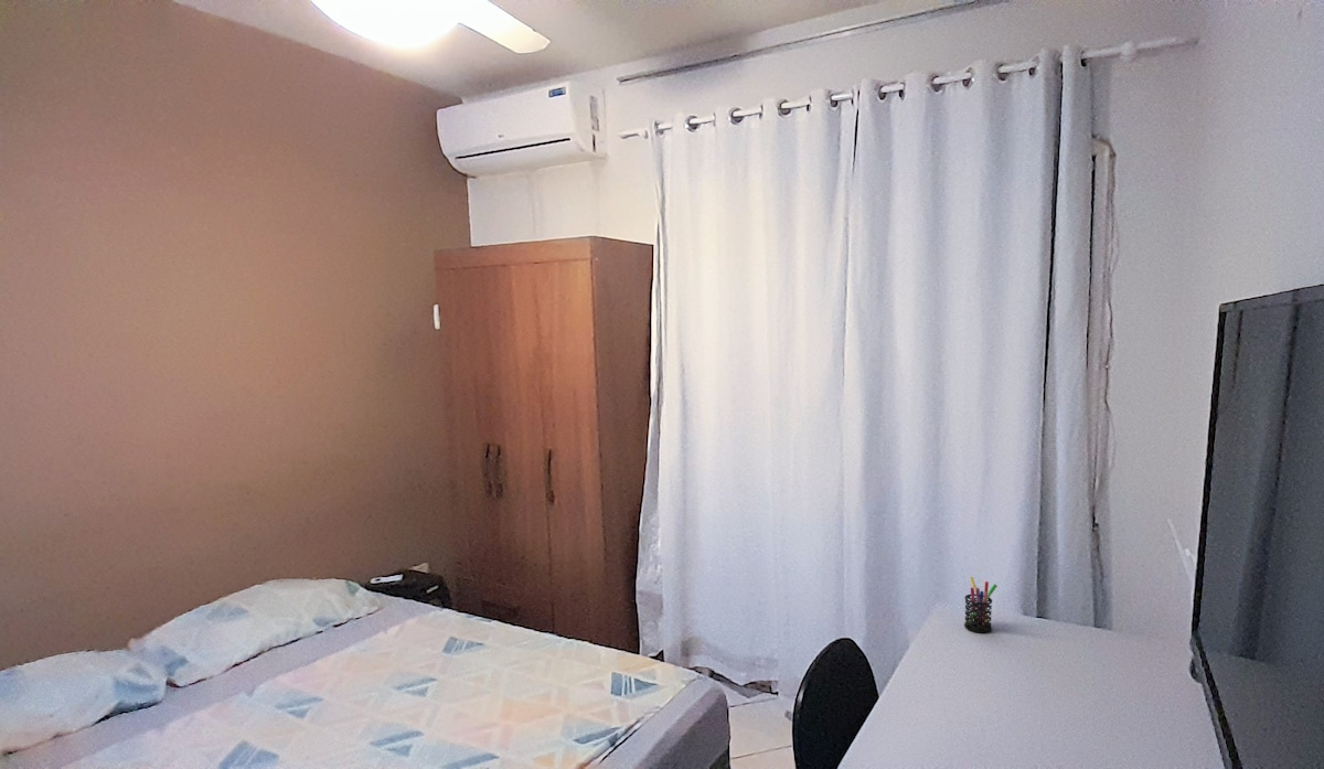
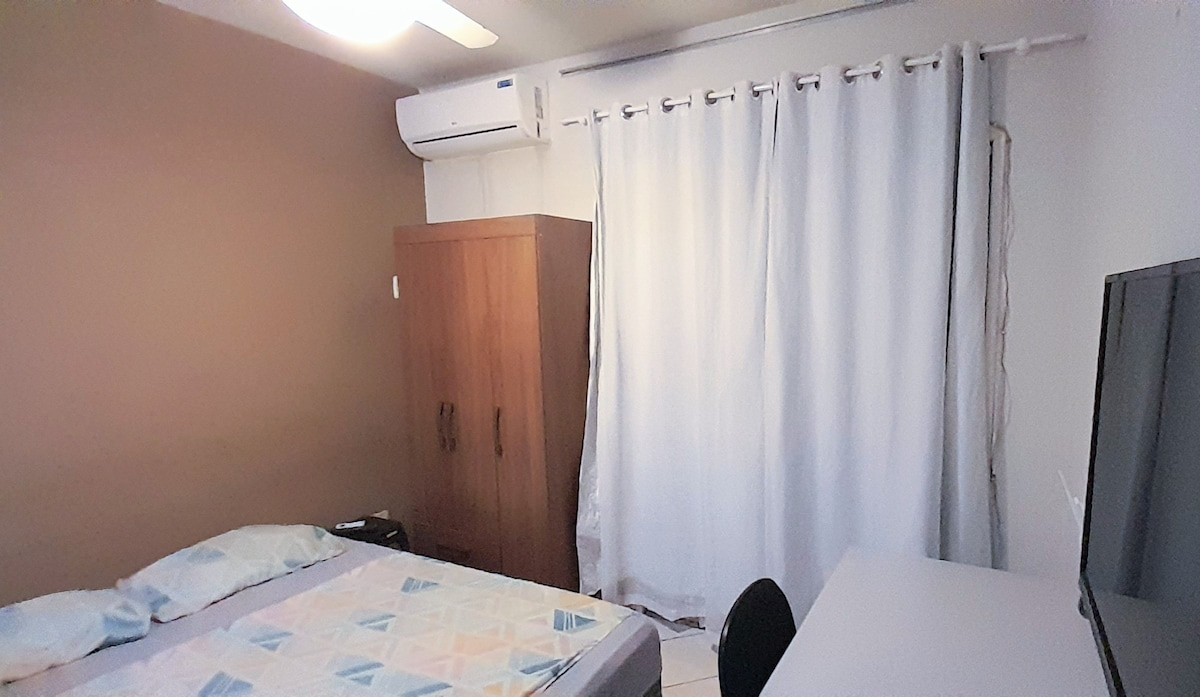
- pen holder [963,576,999,633]
